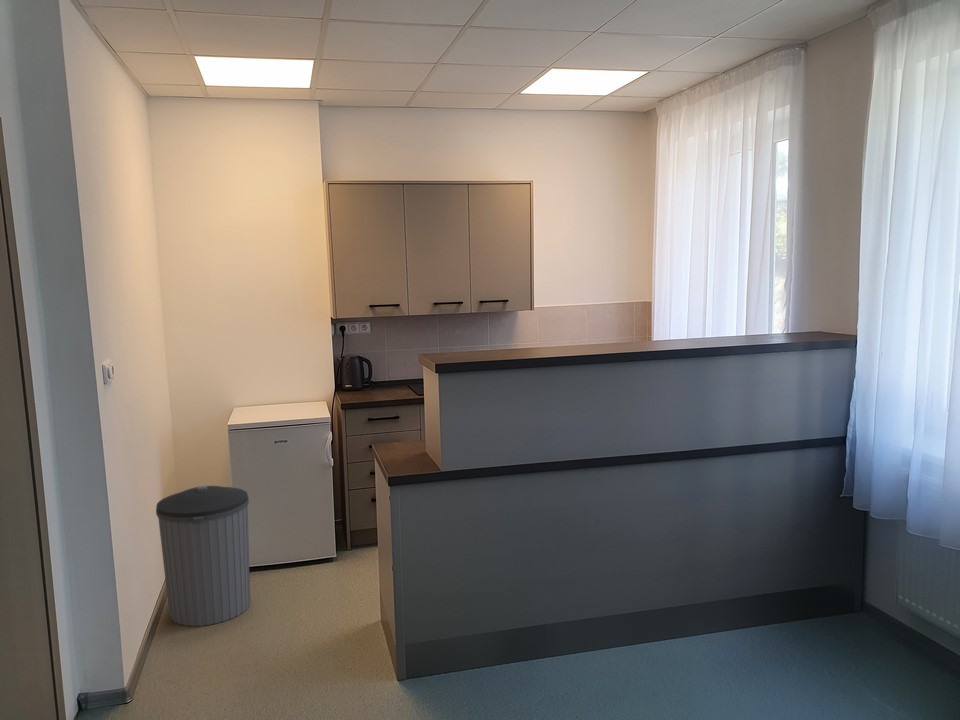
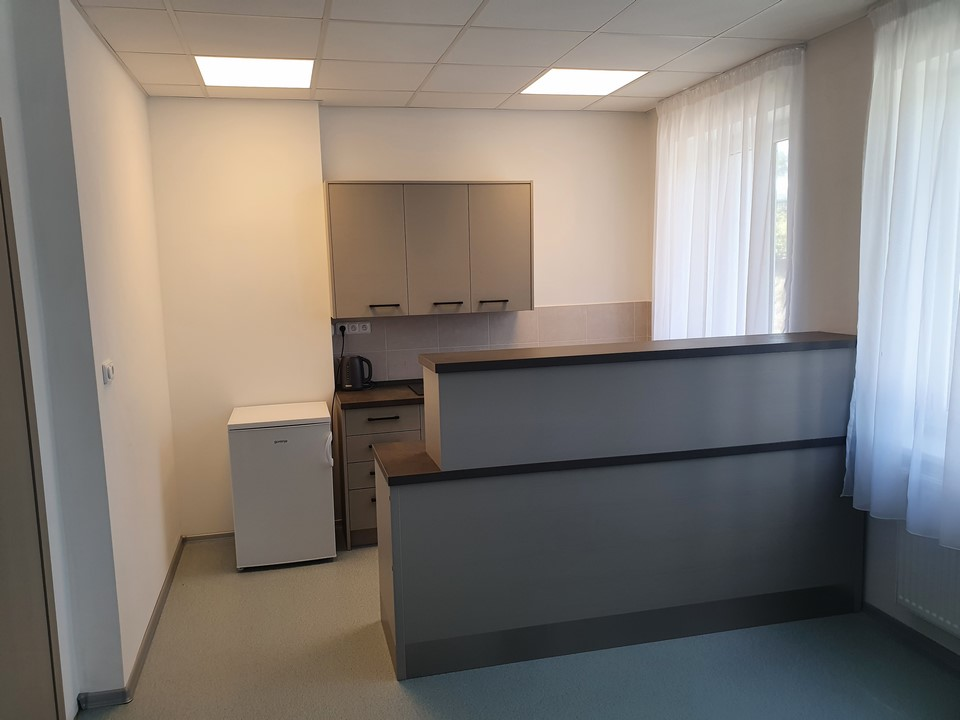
- trash can [155,485,251,627]
